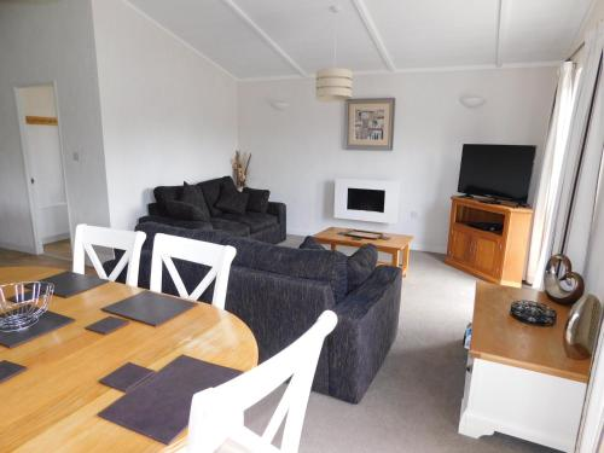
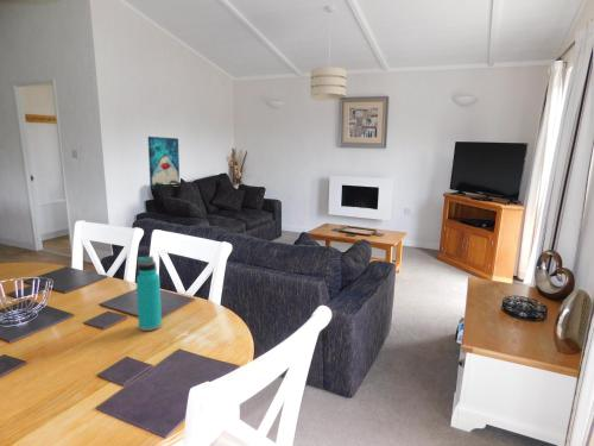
+ wall art [147,136,181,189]
+ water bottle [135,255,163,332]
